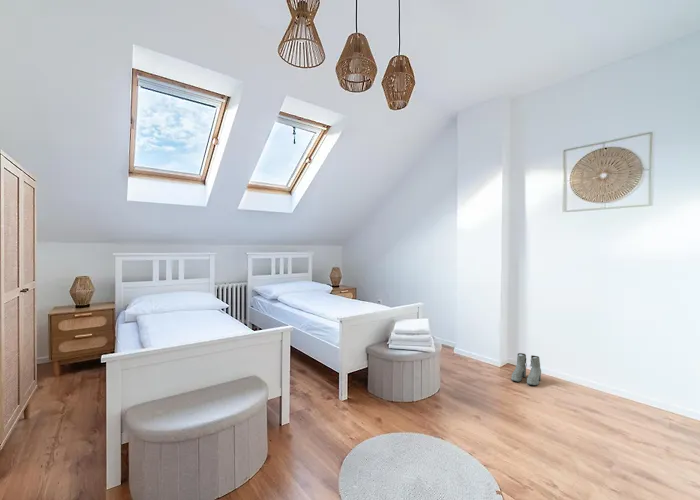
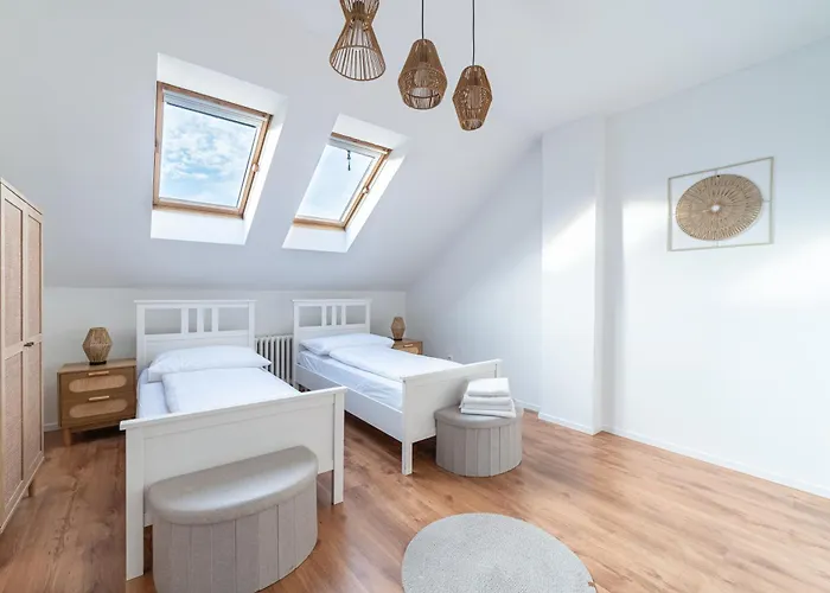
- boots [510,352,542,386]
